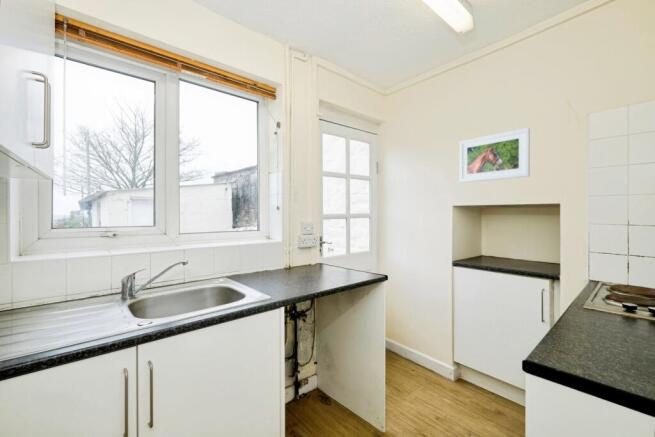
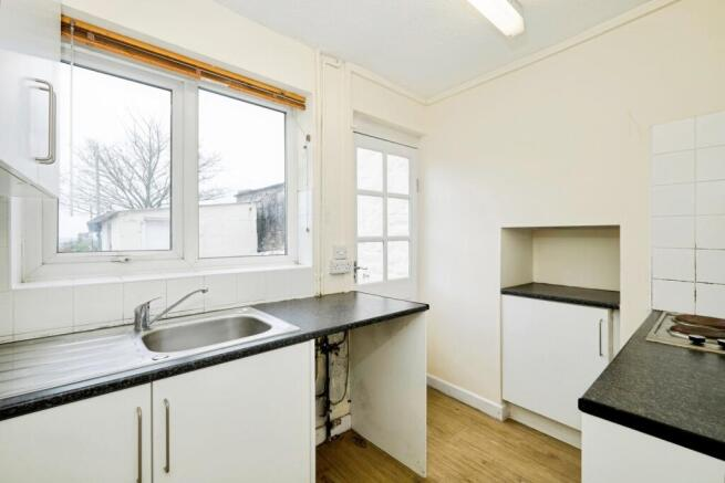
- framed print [458,127,531,184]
